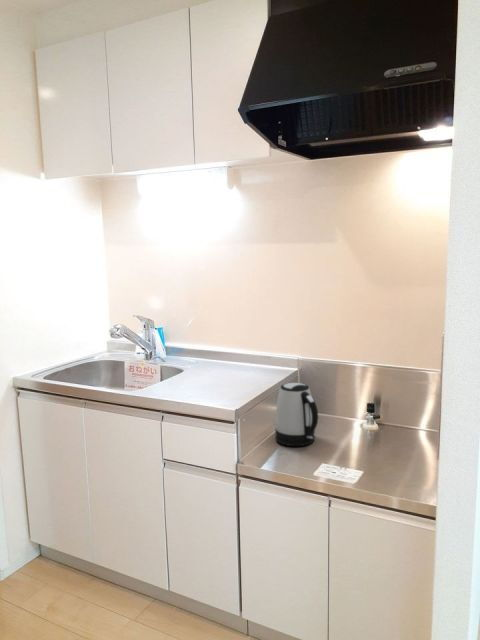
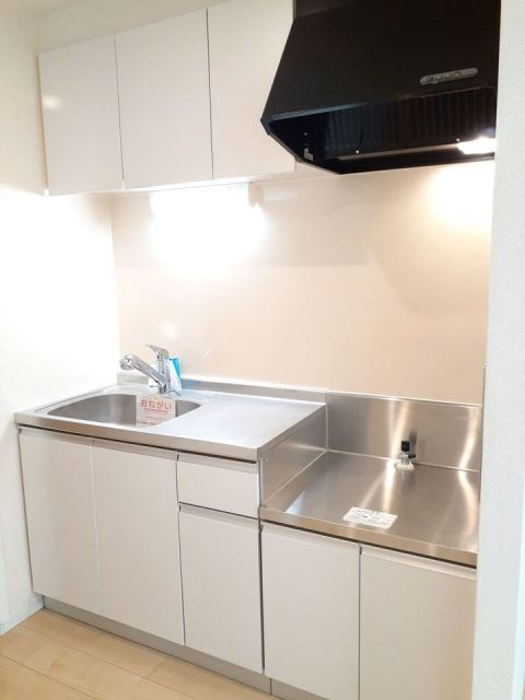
- kettle [274,382,319,447]
